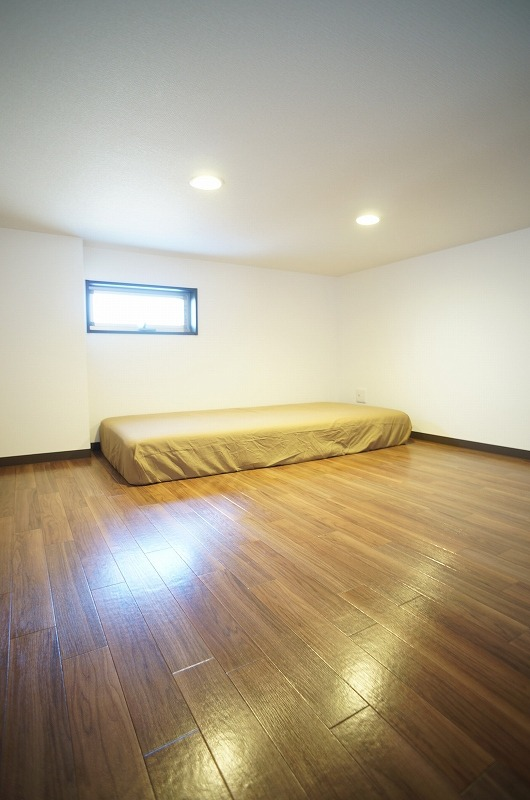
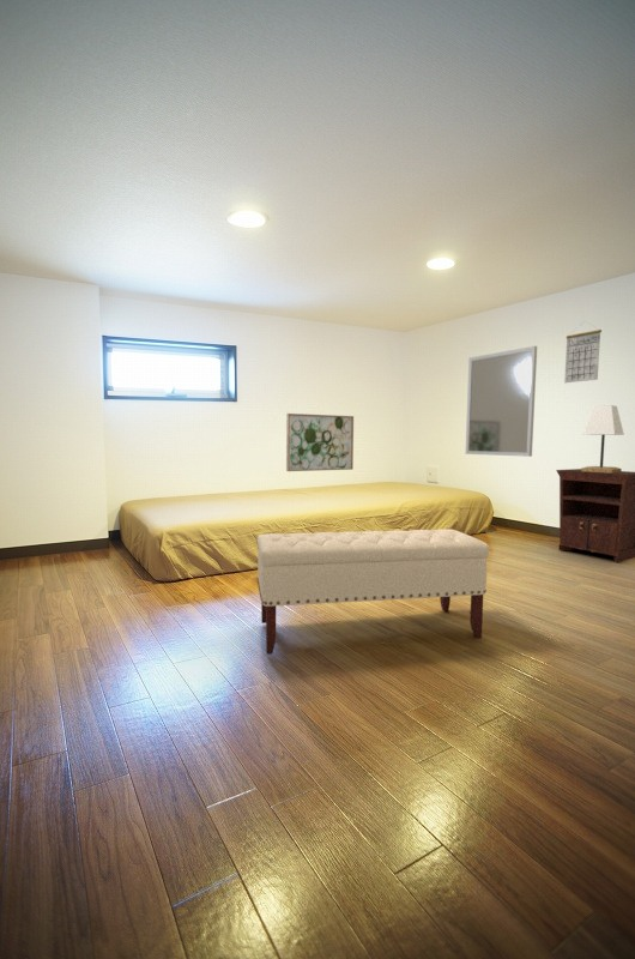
+ home mirror [465,345,538,458]
+ wall art [285,412,355,472]
+ lamp [580,404,625,474]
+ calendar [563,321,603,384]
+ bench [255,527,490,656]
+ nightstand [555,468,635,563]
